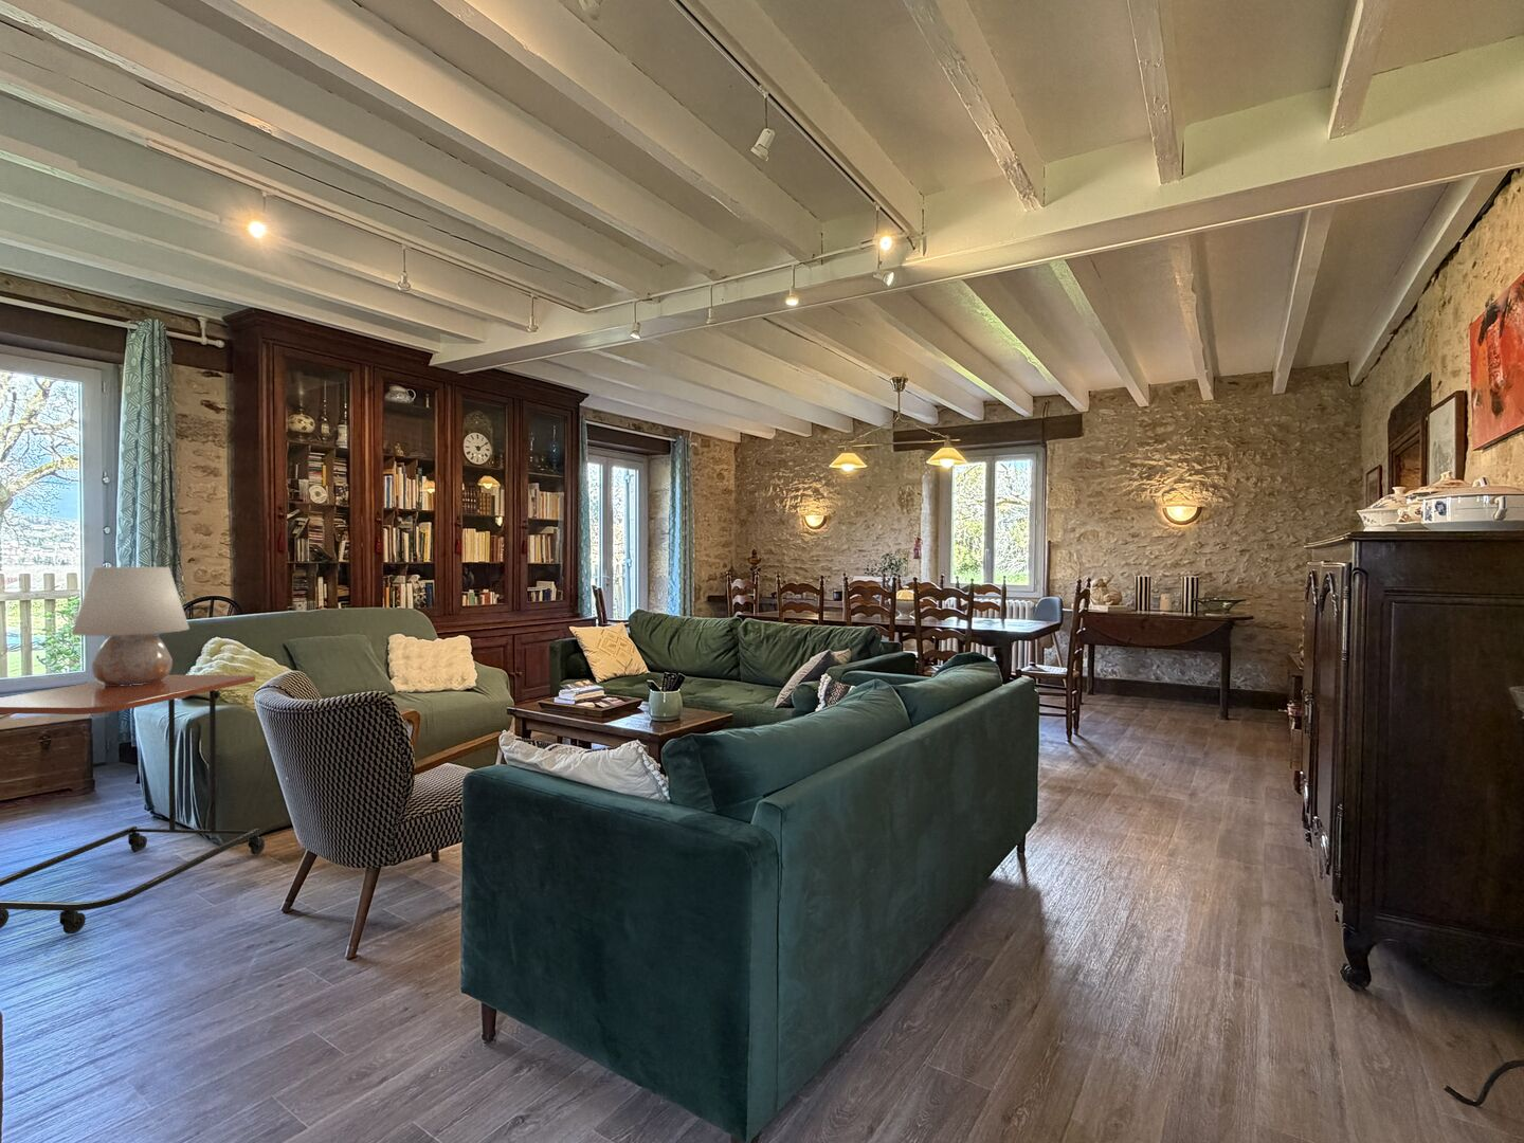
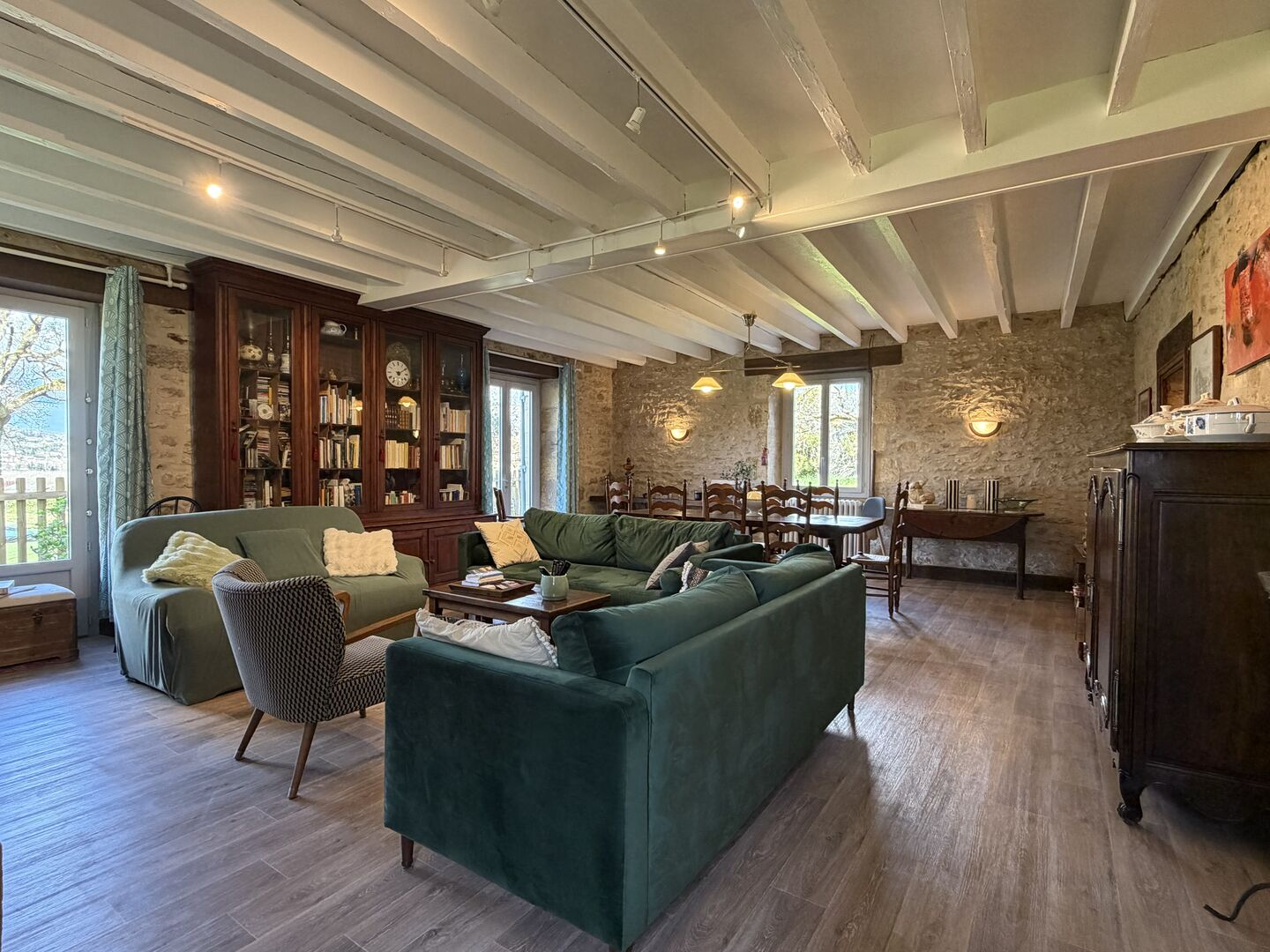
- table lamp [71,567,191,686]
- side table [0,675,265,934]
